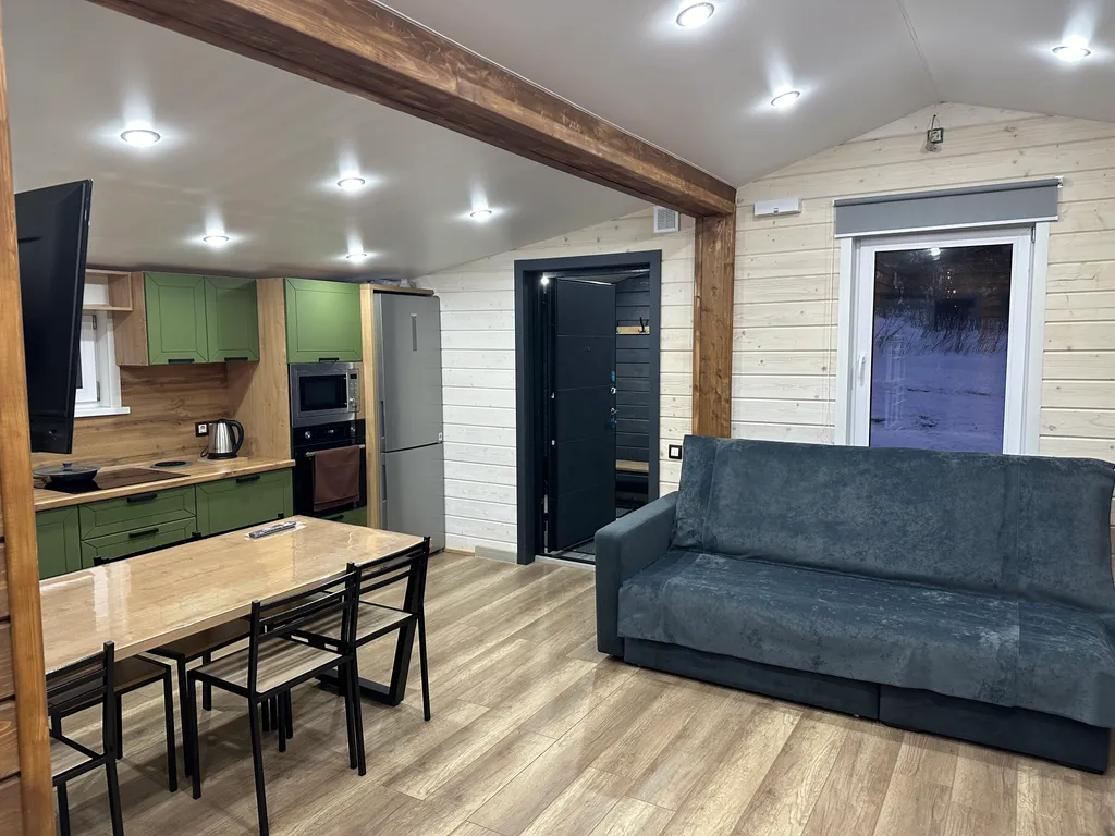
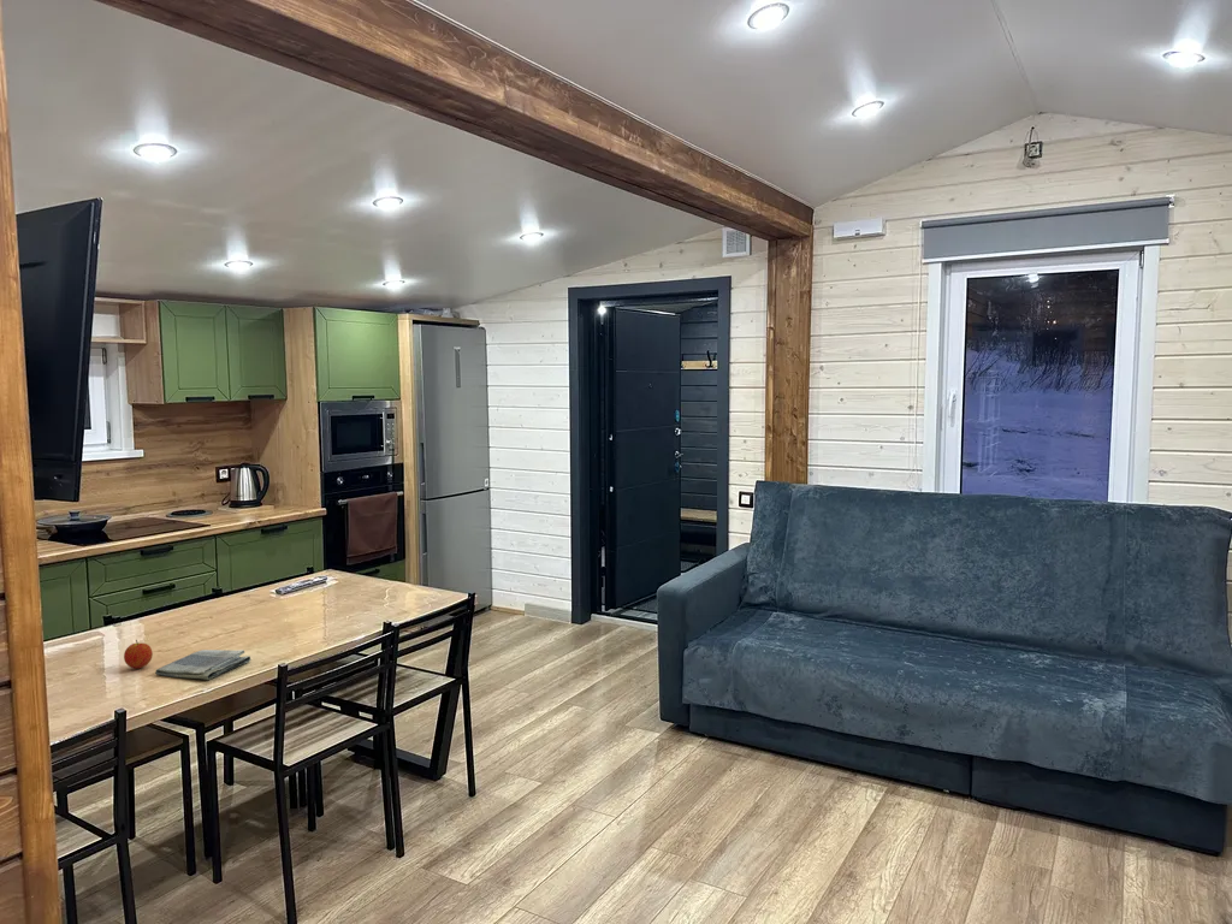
+ dish towel [154,648,253,681]
+ fruit [123,639,154,670]
